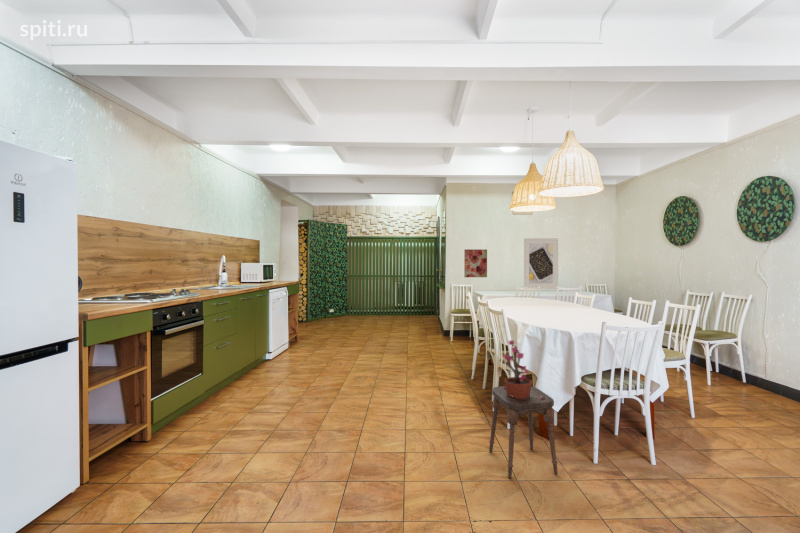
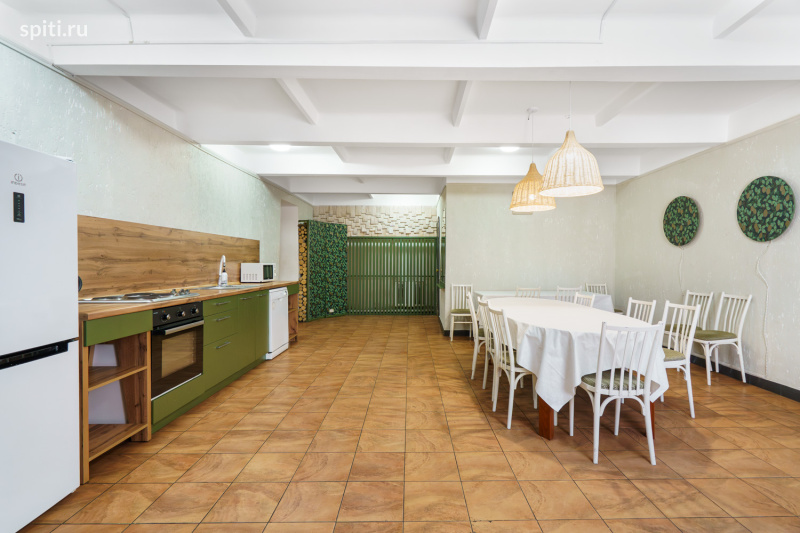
- potted plant [503,339,542,399]
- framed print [523,237,559,289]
- wall art [463,248,488,278]
- stool [488,385,559,479]
